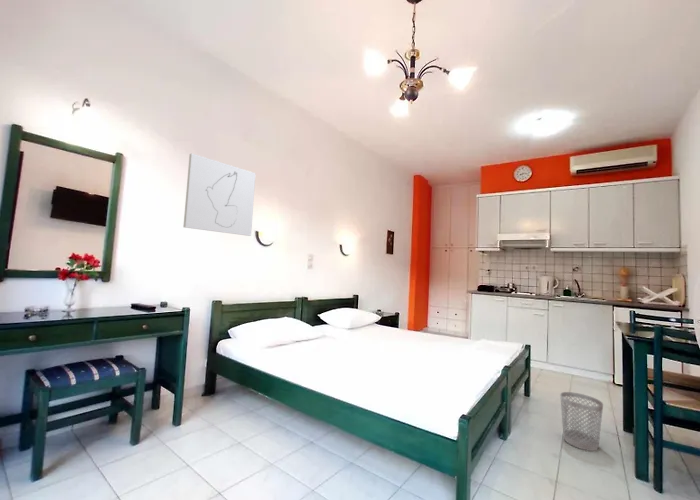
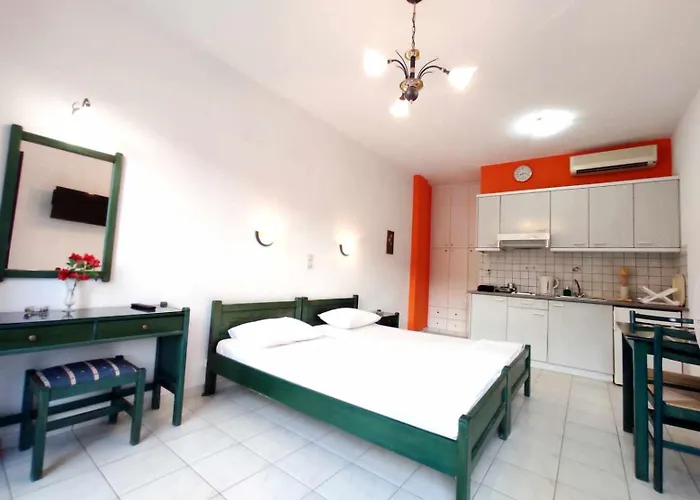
- wastebasket [559,391,604,452]
- wall art [182,152,257,237]
